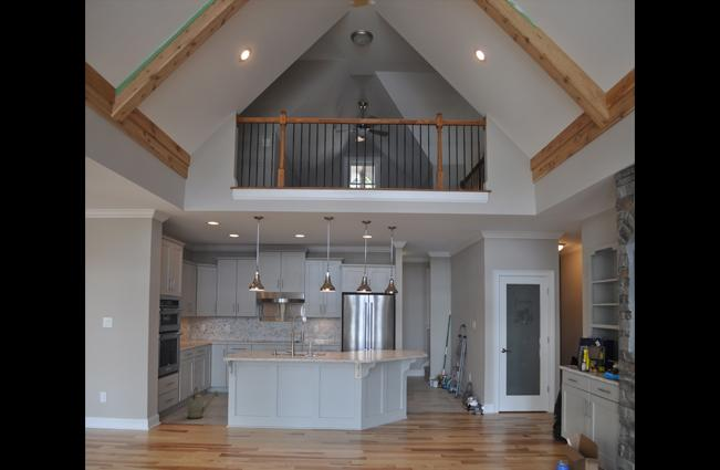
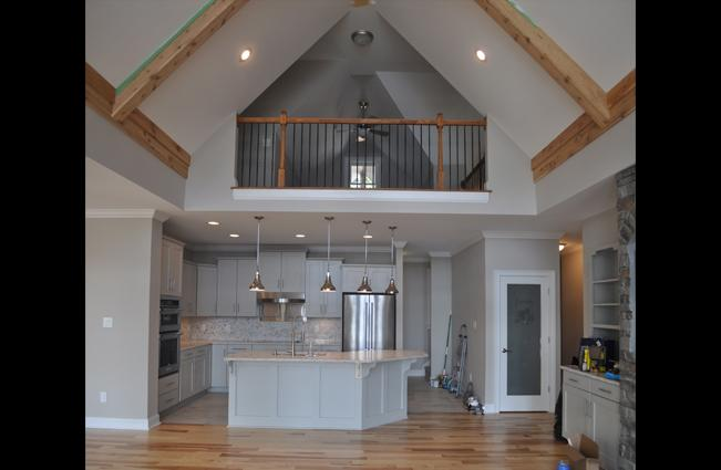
- watering can [184,386,221,420]
